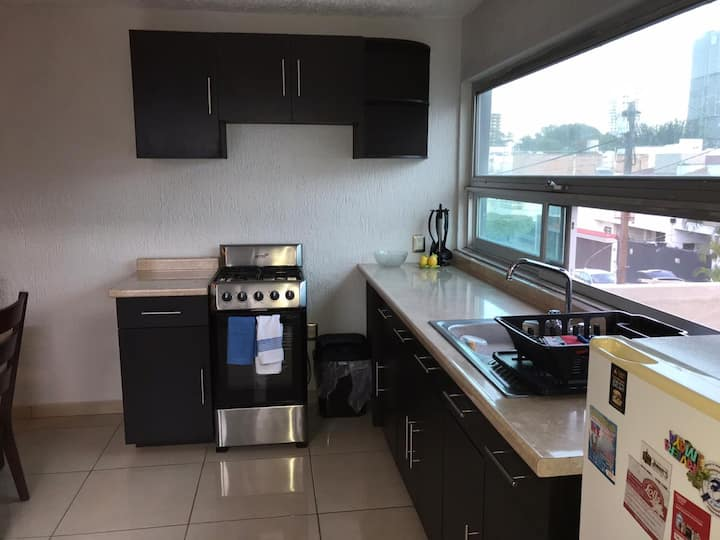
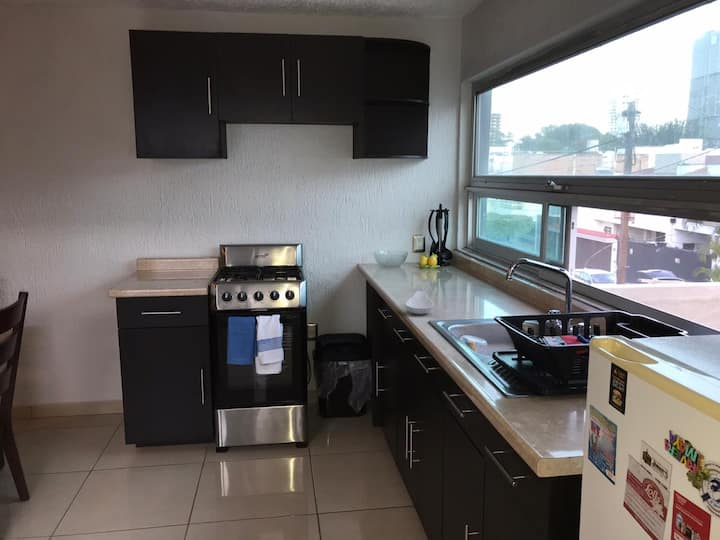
+ spoon rest [404,290,435,315]
